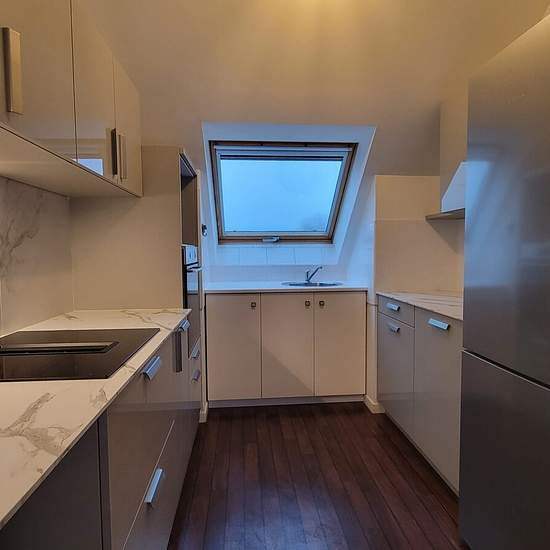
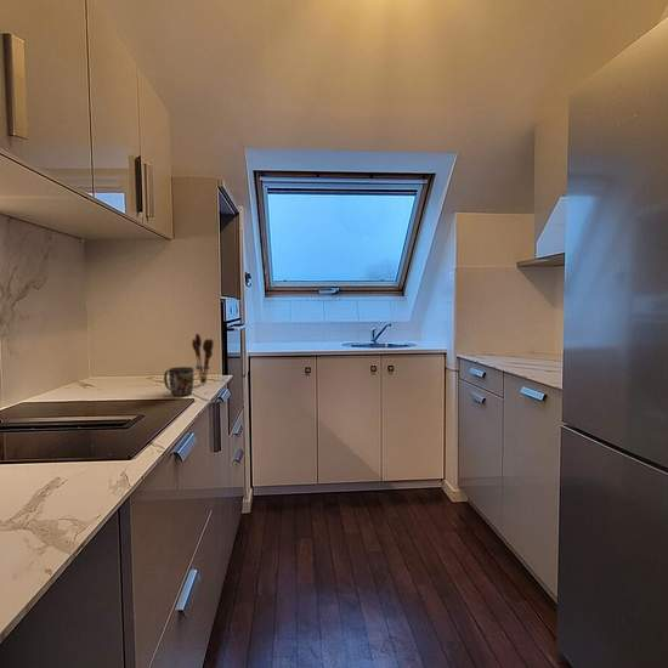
+ utensil holder [191,333,215,385]
+ mug [163,366,196,397]
